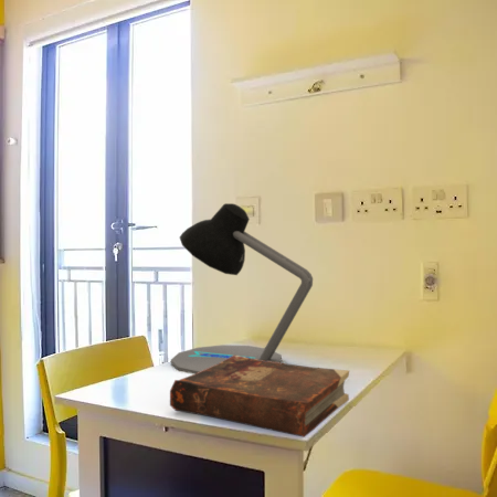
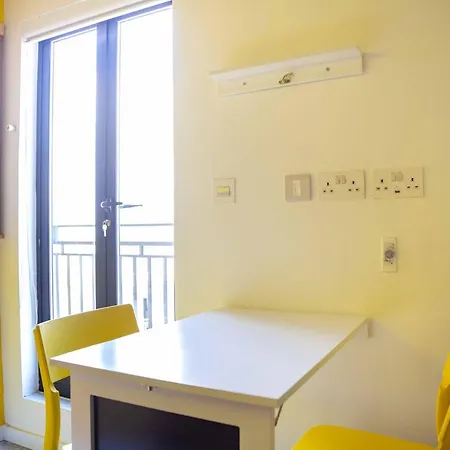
- book [169,356,350,438]
- desk lamp [170,202,314,374]
